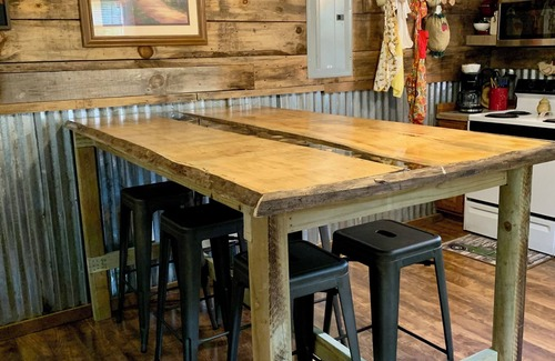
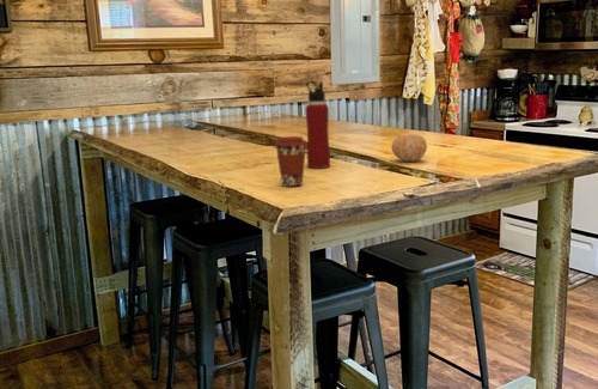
+ water bottle [305,80,331,169]
+ fruit [390,133,428,163]
+ coffee cup [273,135,307,188]
